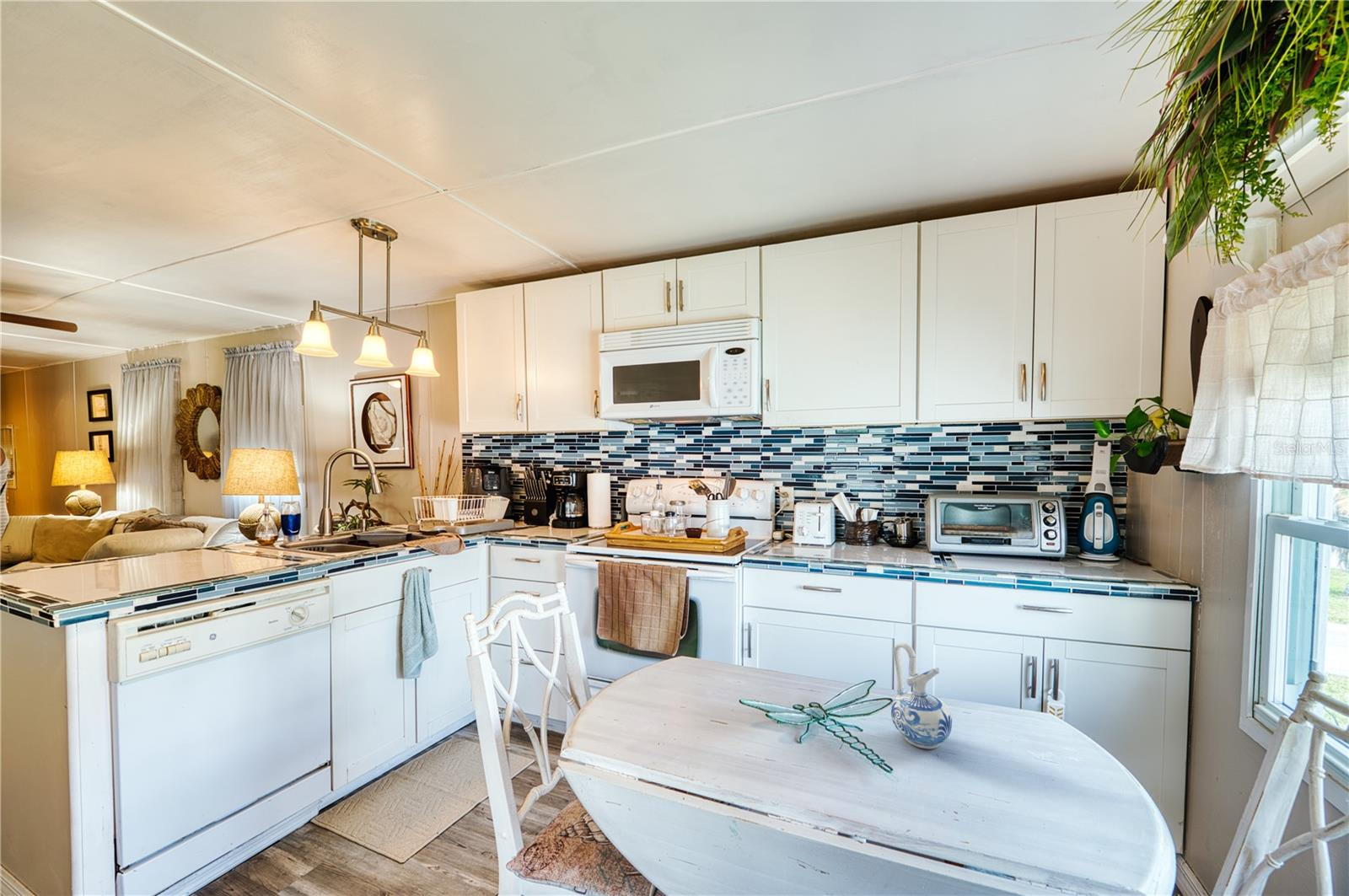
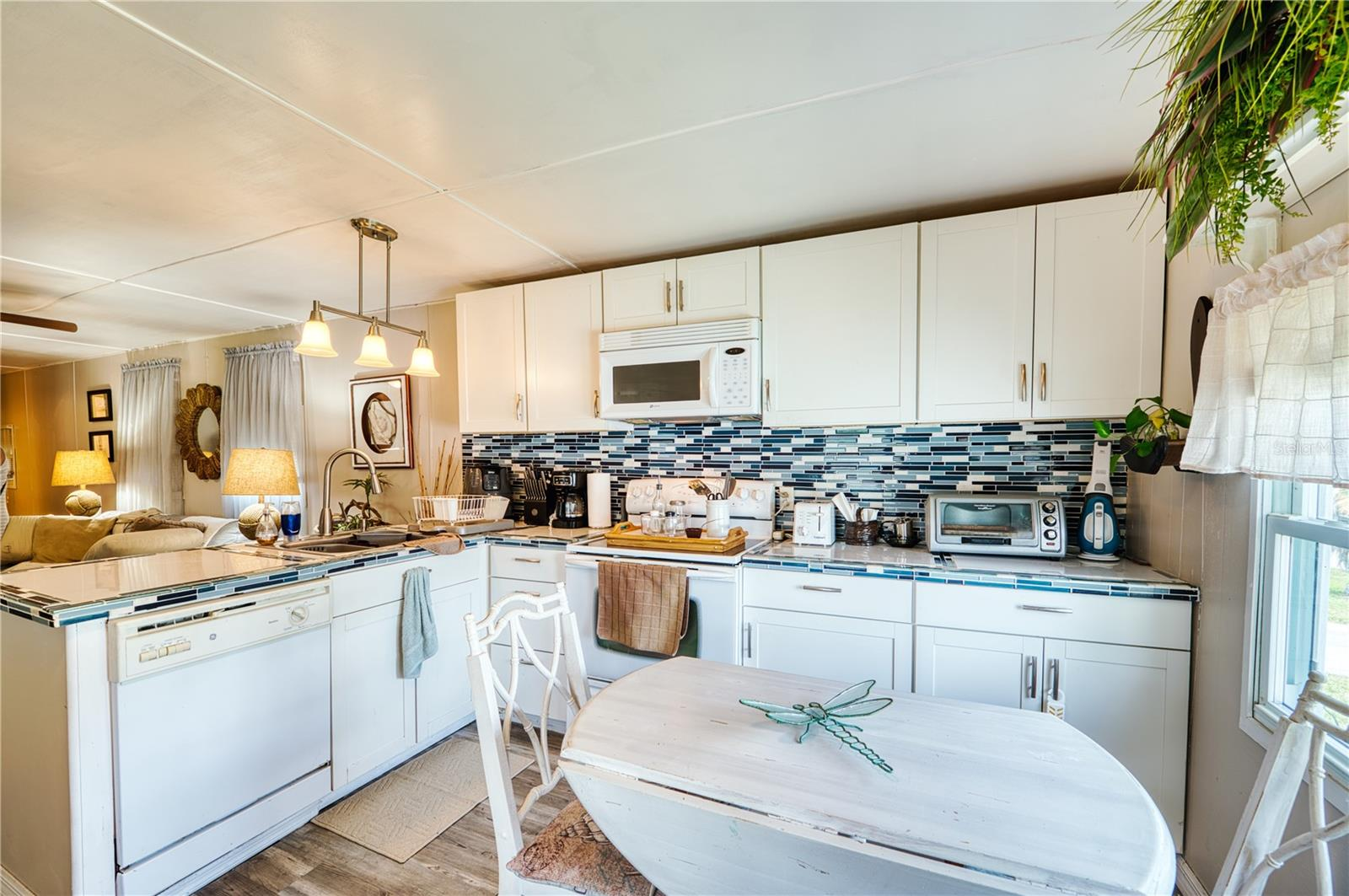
- ceramic pitcher [890,641,953,749]
